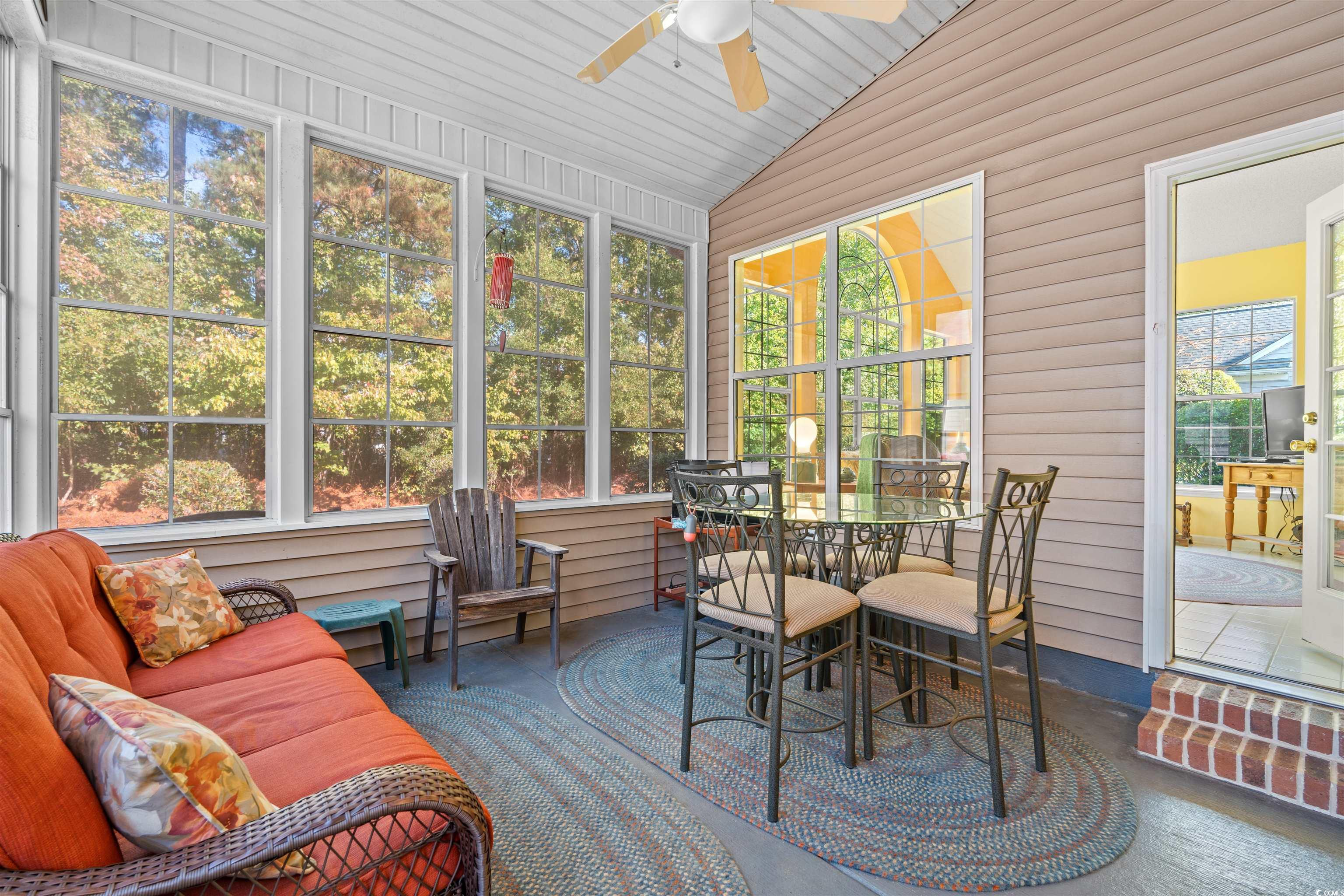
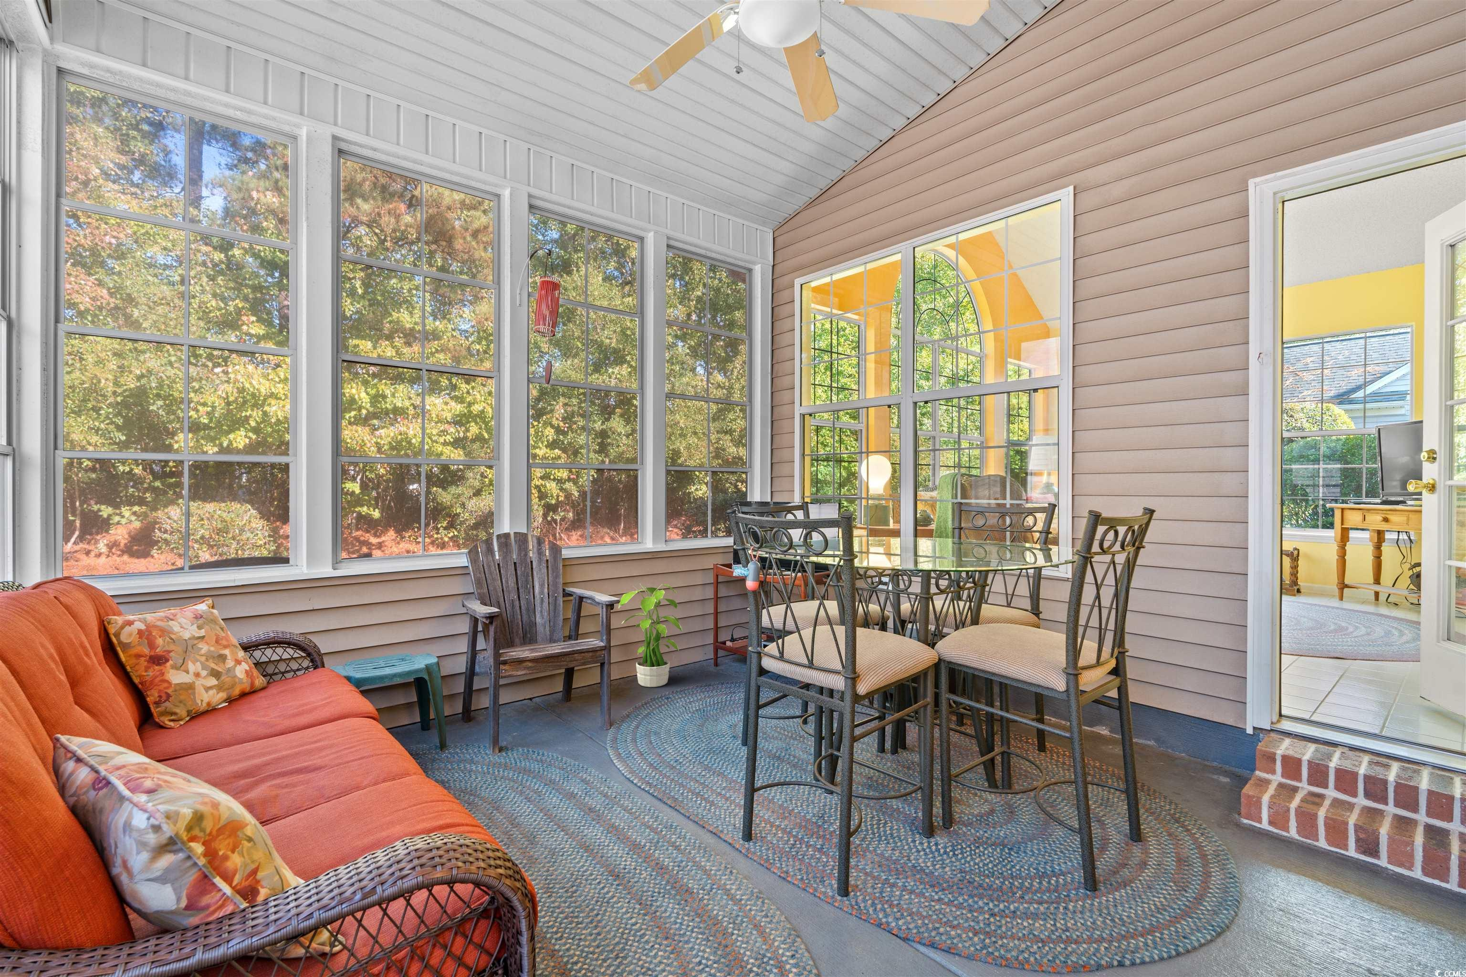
+ potted plant [618,583,684,687]
